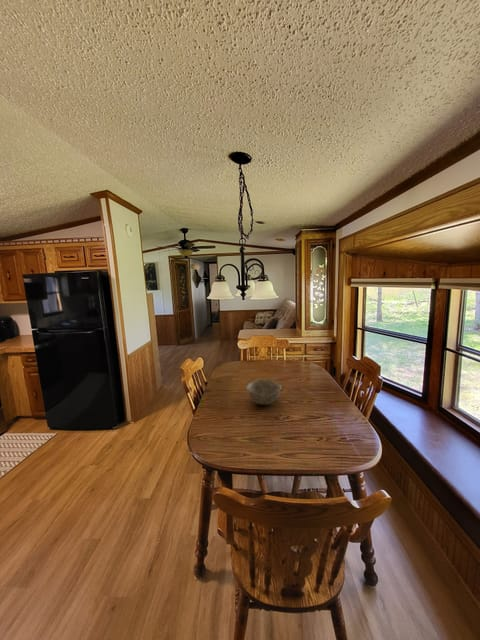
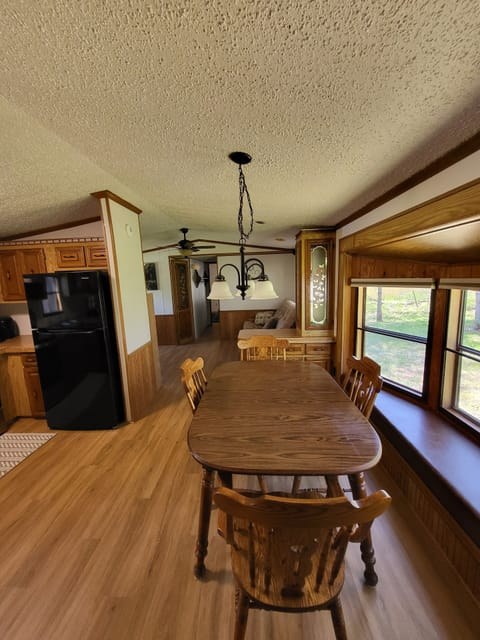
- bowl [246,379,282,406]
